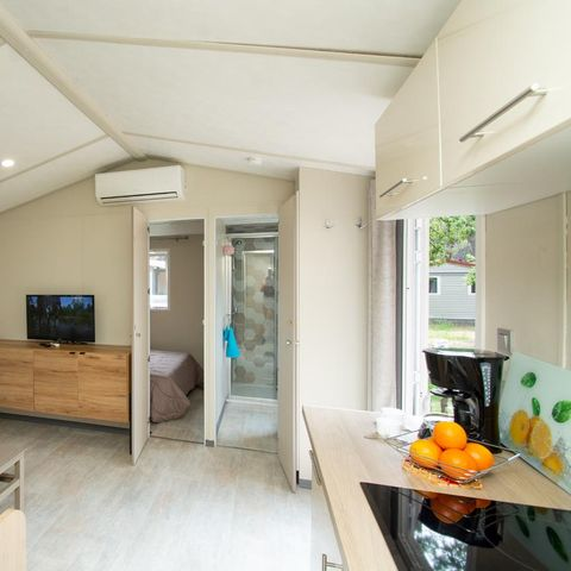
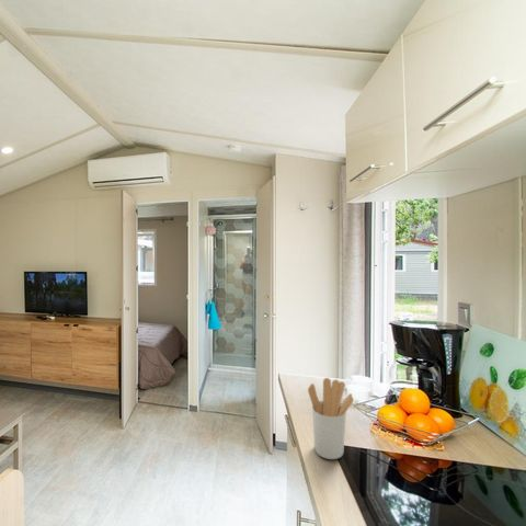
+ utensil holder [307,377,355,460]
